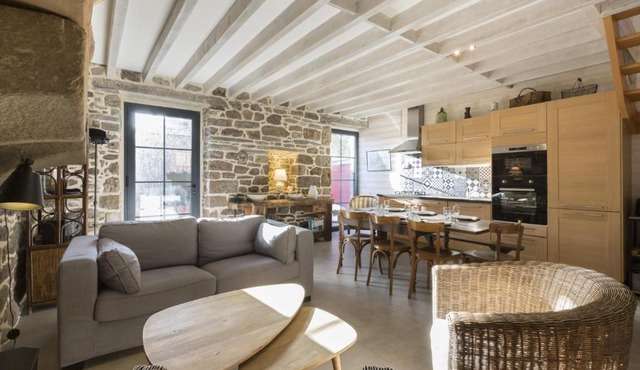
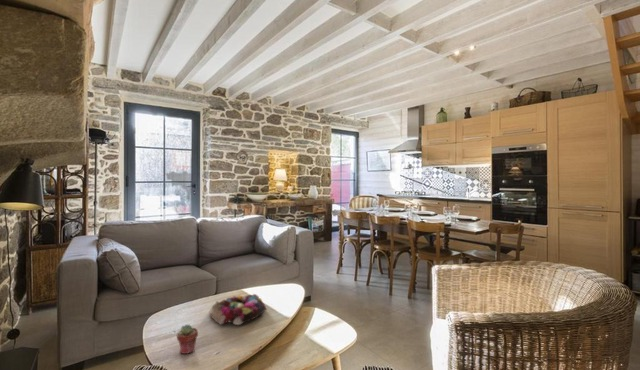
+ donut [208,293,268,326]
+ potted succulent [176,323,199,355]
